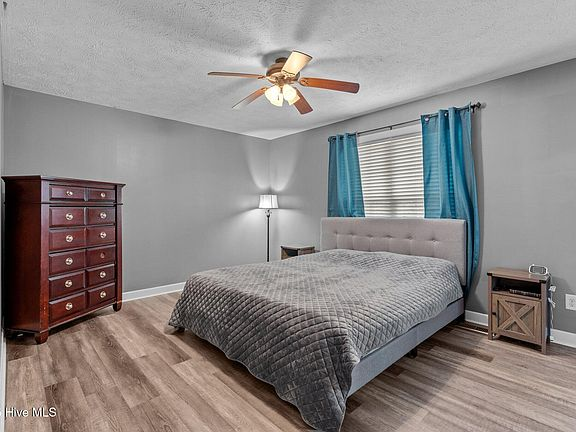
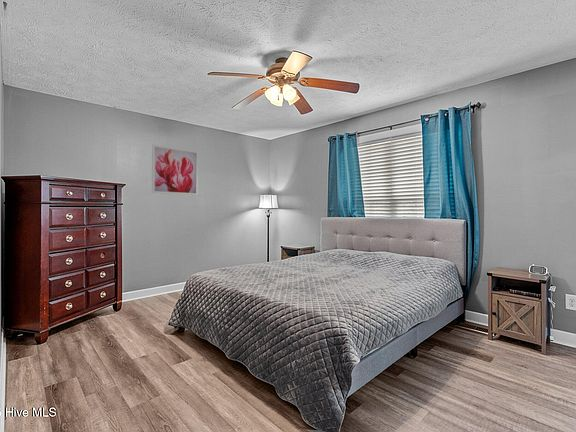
+ wall art [151,143,199,196]
